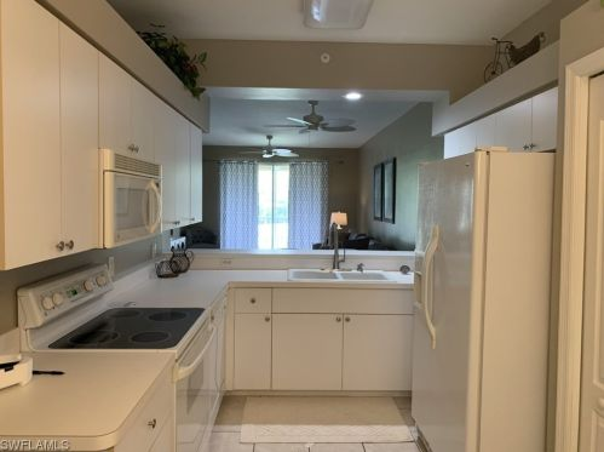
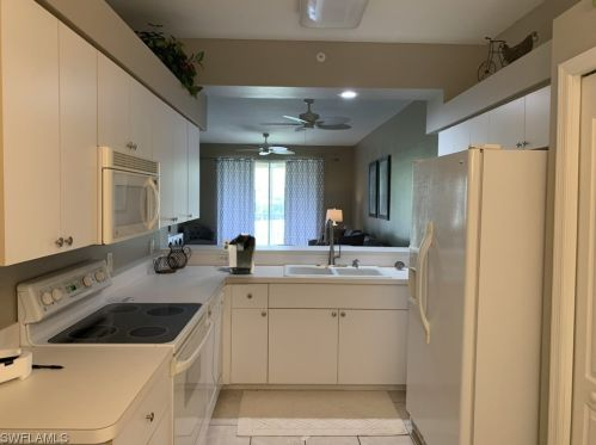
+ coffee maker [222,233,257,276]
